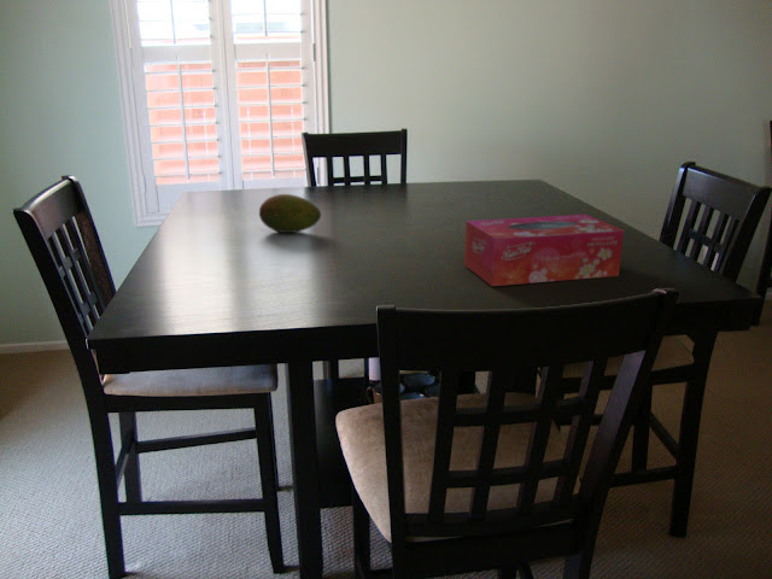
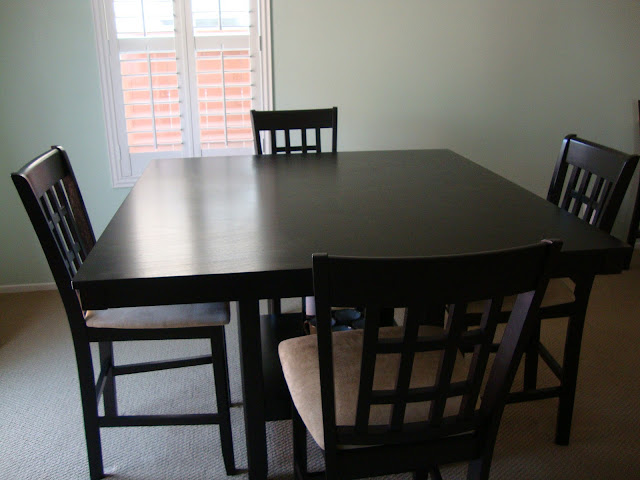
- fruit [258,193,322,234]
- tissue box [463,214,625,287]
